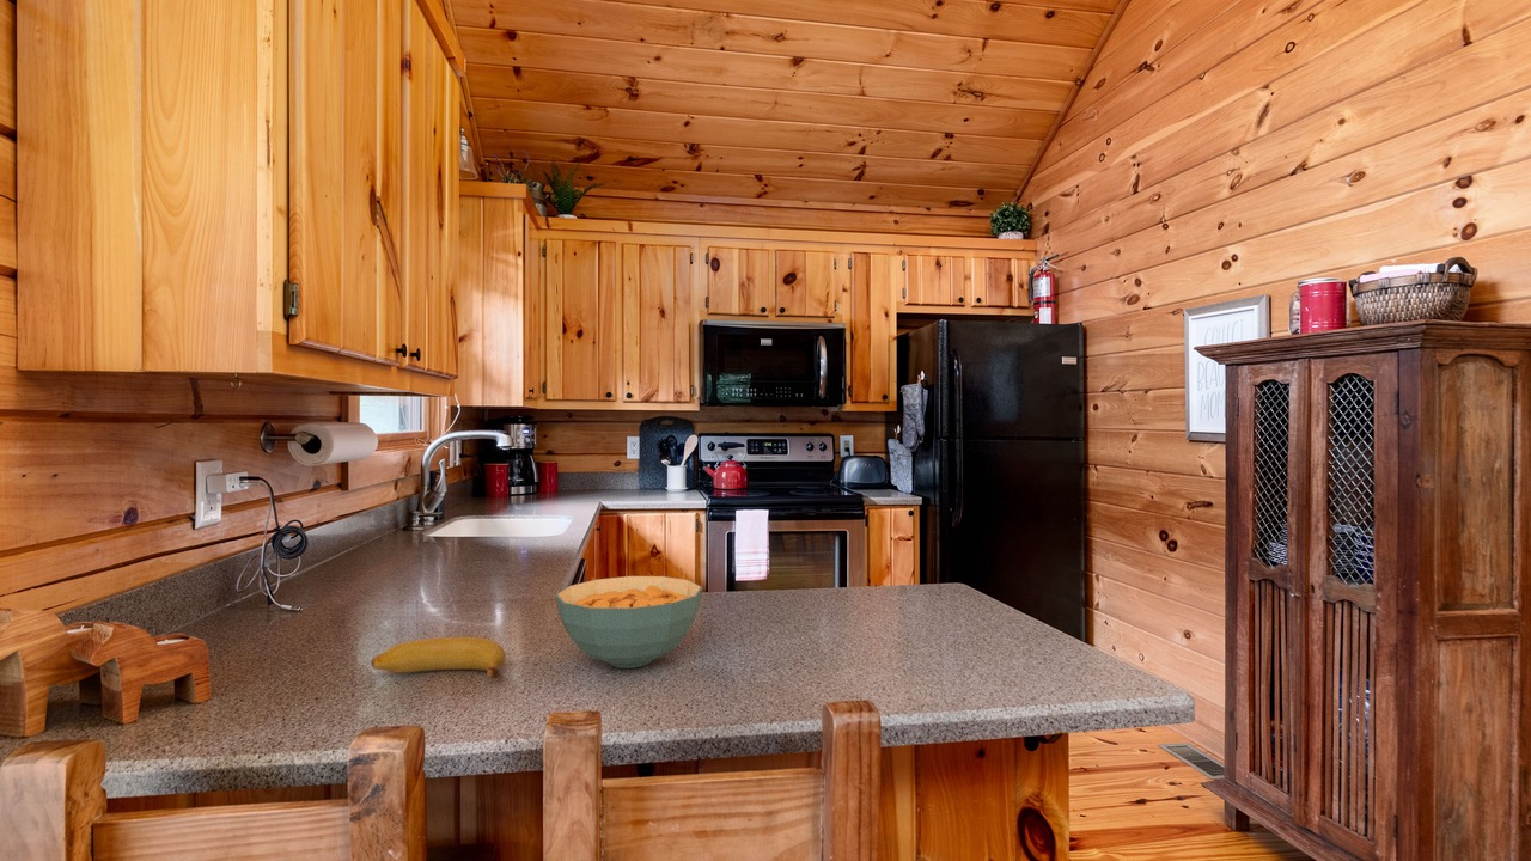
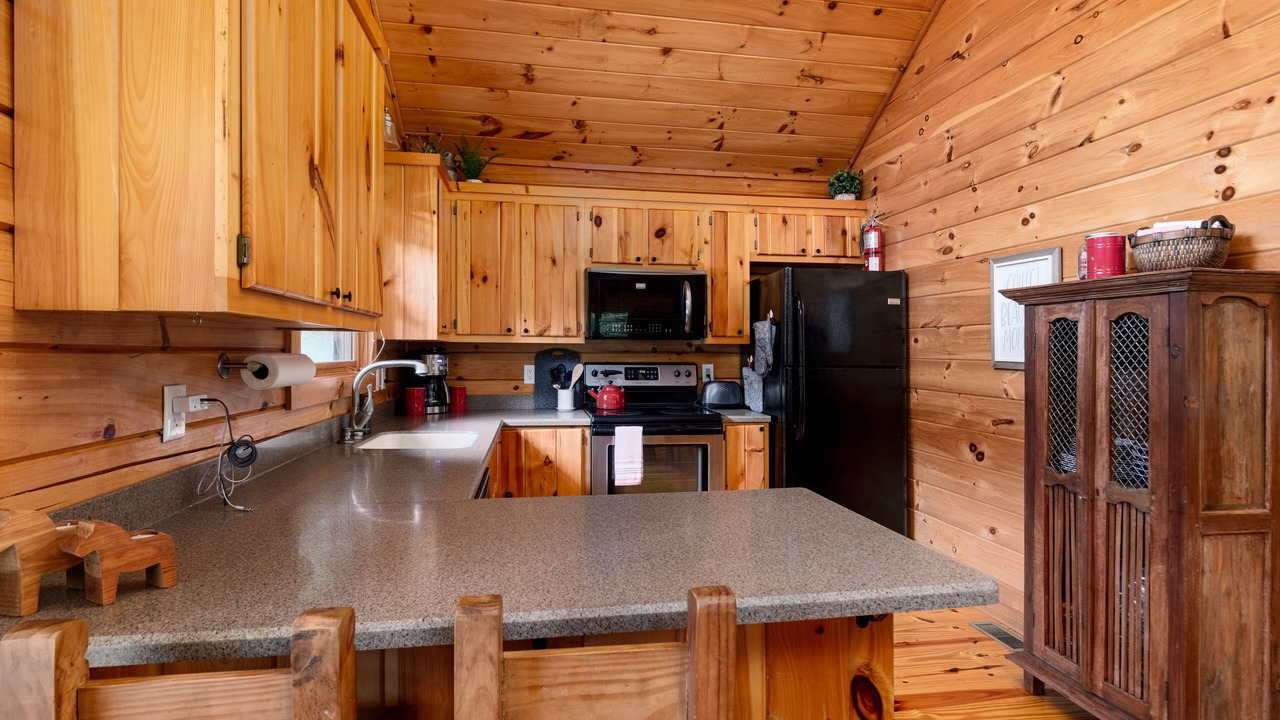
- banana [370,636,507,679]
- cereal bowl [554,575,703,670]
